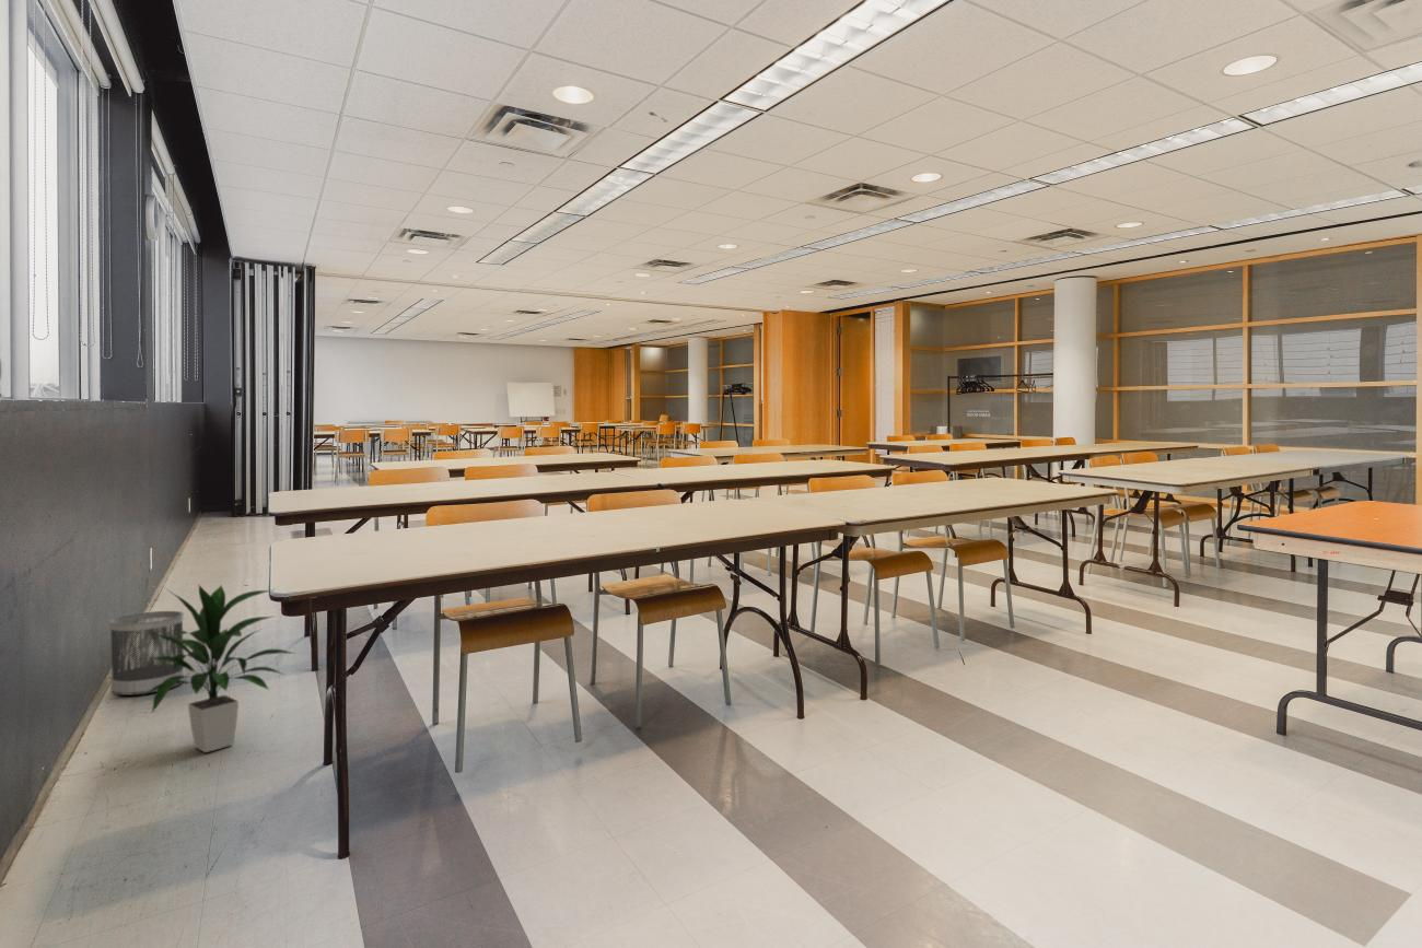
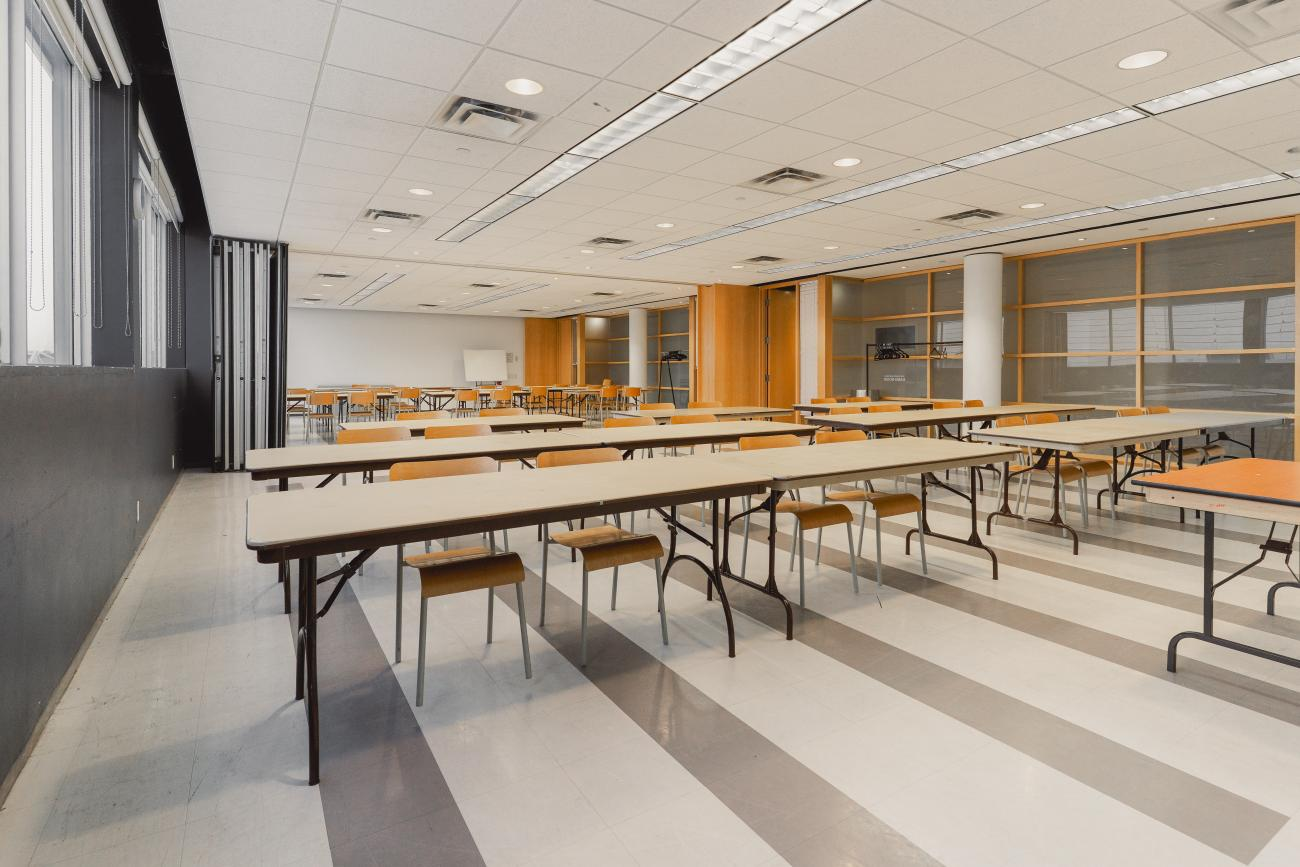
- indoor plant [138,583,295,753]
- wastebasket [108,610,186,697]
